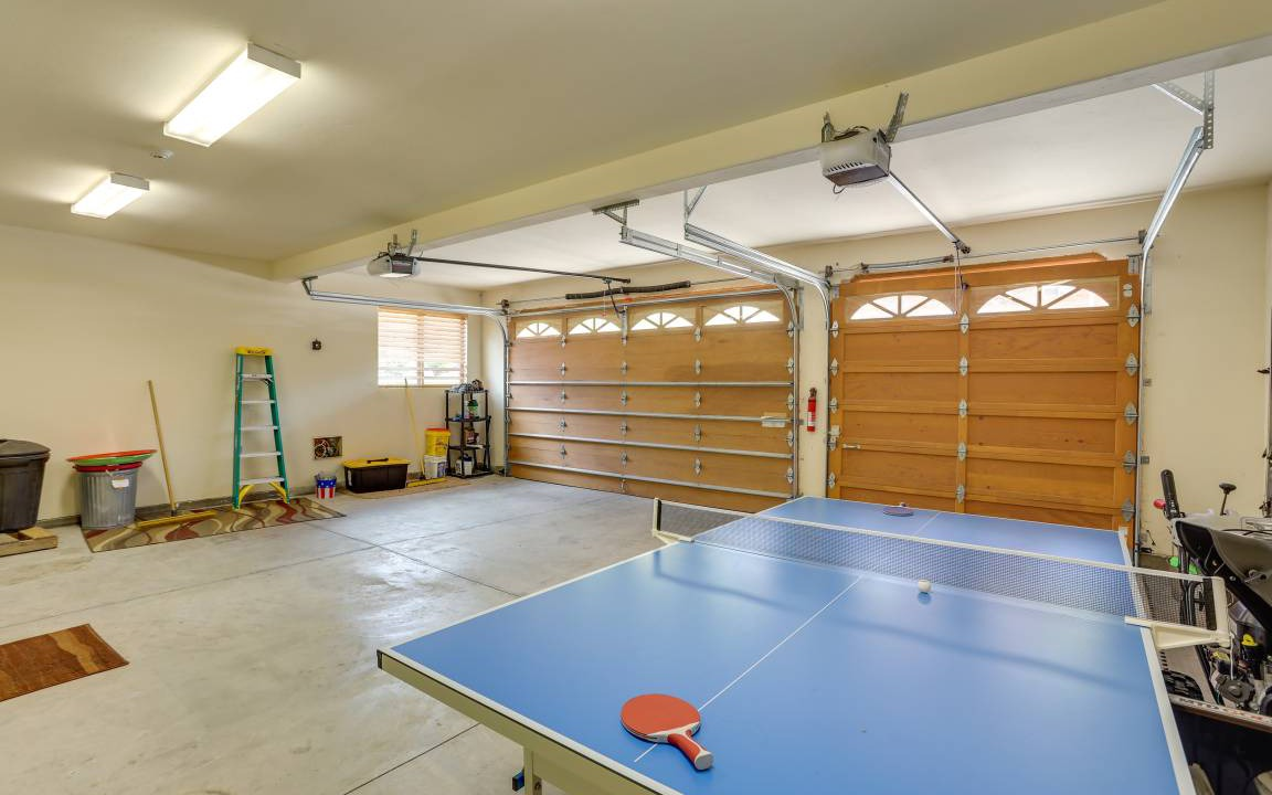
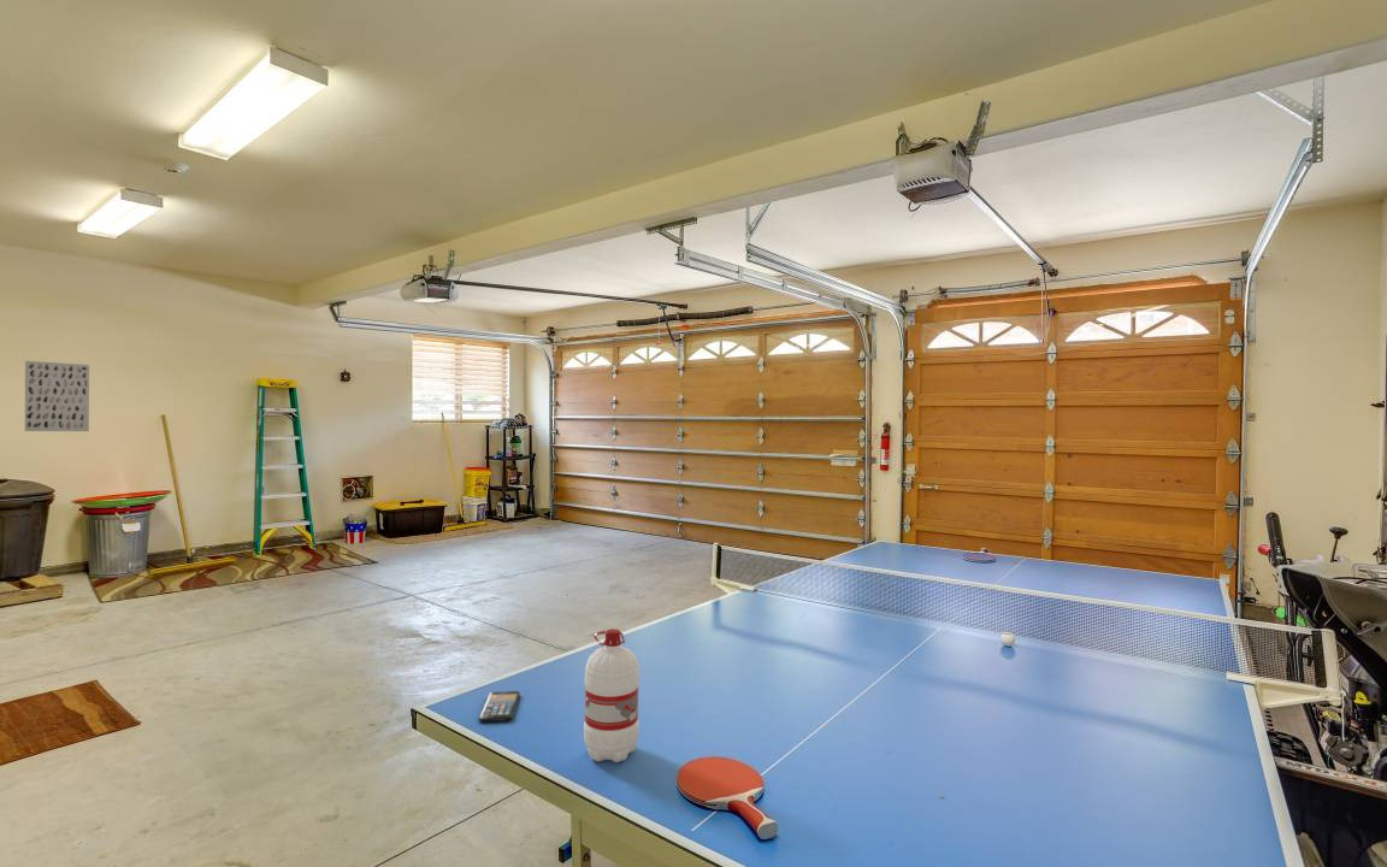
+ smartphone [478,690,521,722]
+ water bottle [583,627,641,763]
+ wall art [24,360,90,432]
